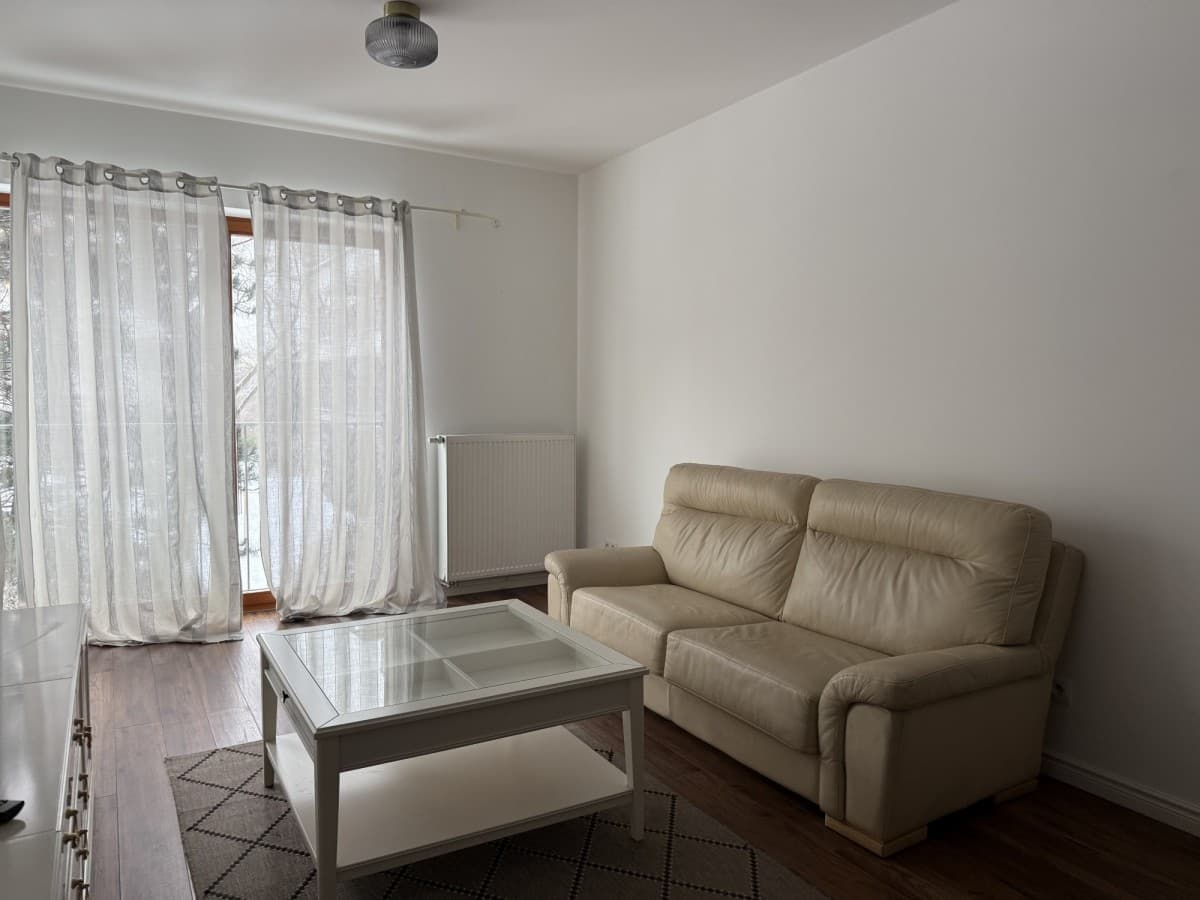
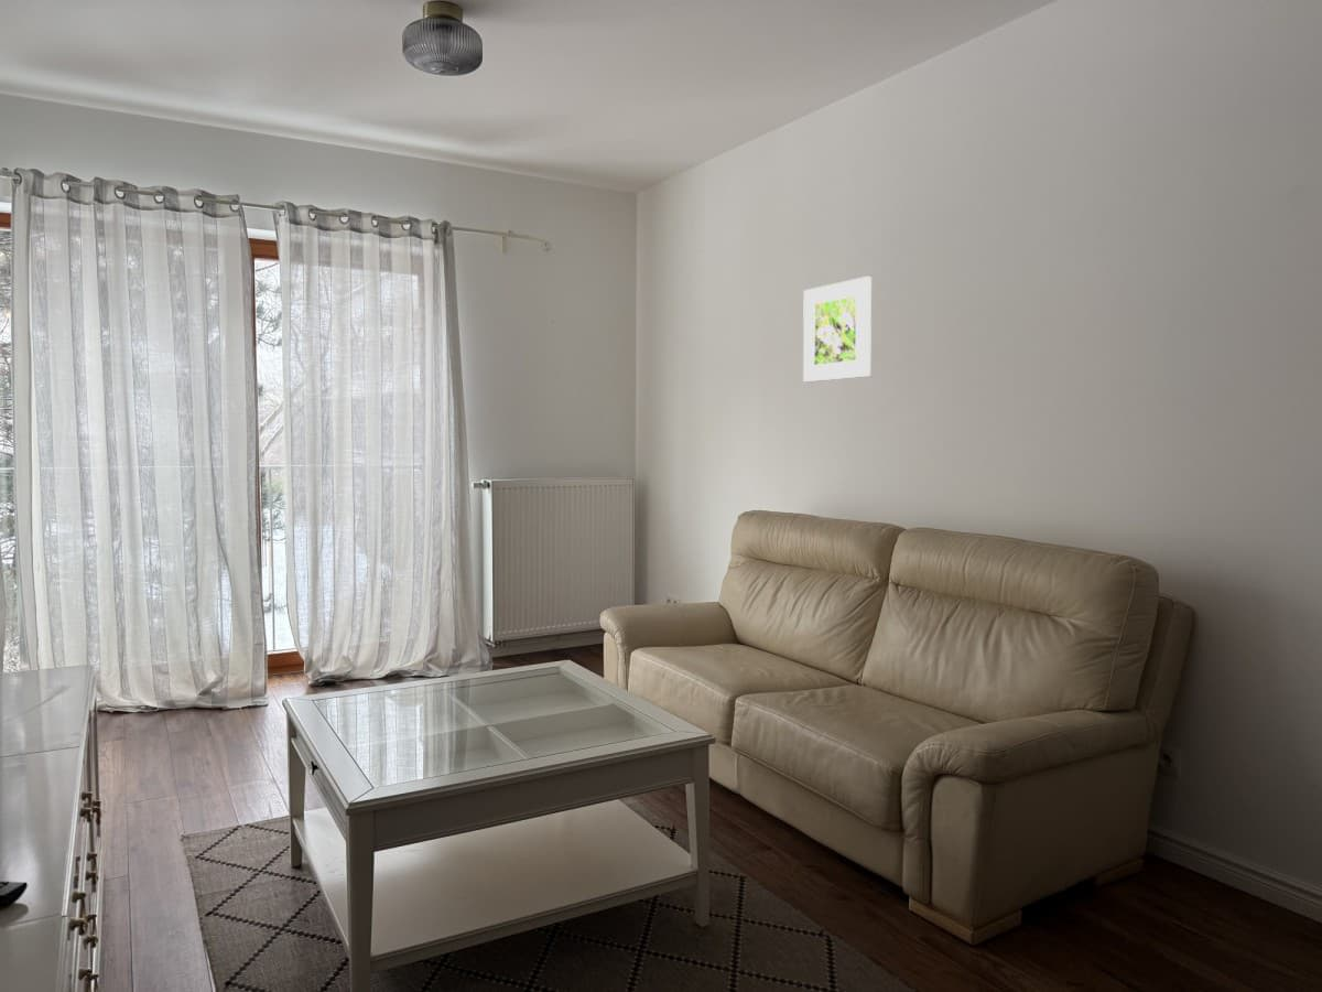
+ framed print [802,276,873,382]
